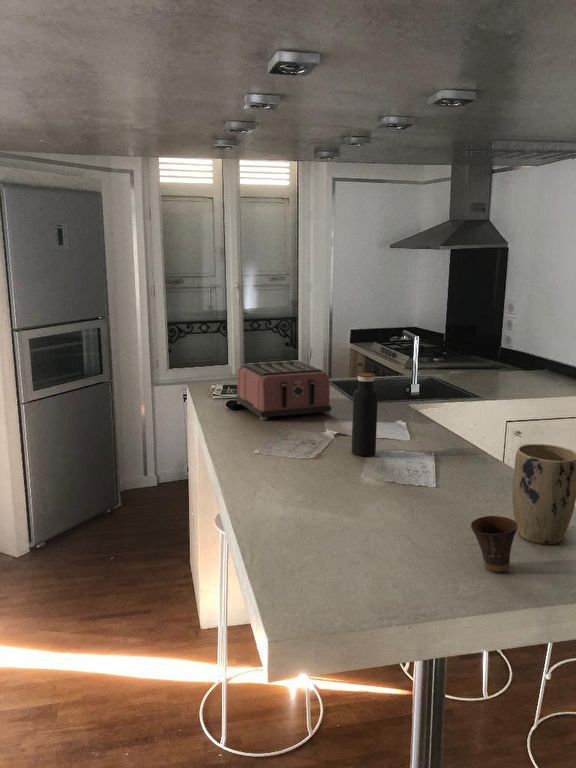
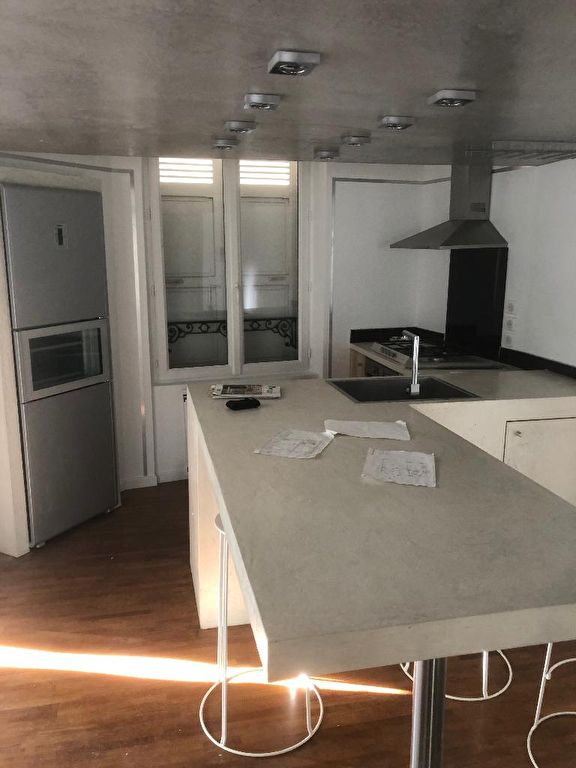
- plant pot [512,443,576,545]
- toaster [235,360,332,421]
- cup [470,515,518,573]
- water bottle [351,372,379,457]
